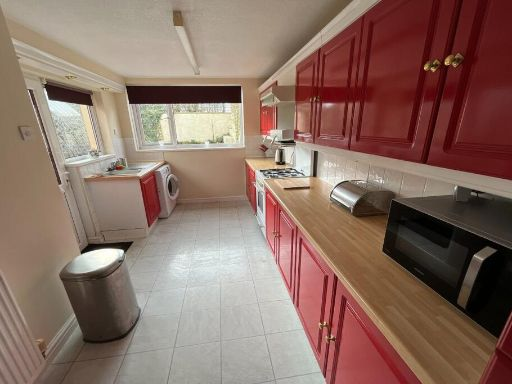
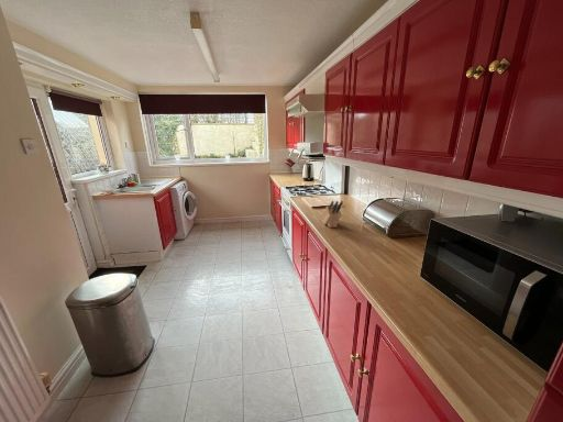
+ knife block [318,200,344,229]
